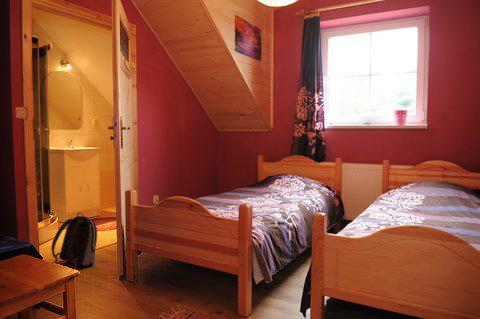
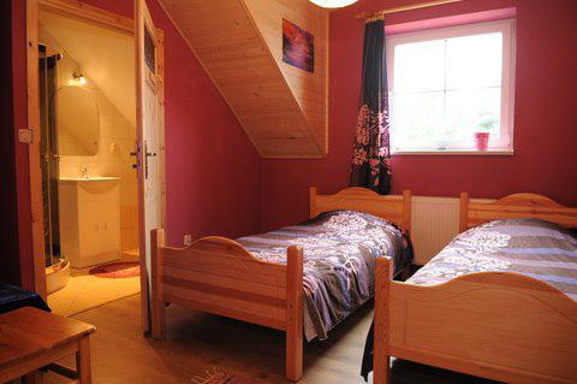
- backpack [50,212,98,270]
